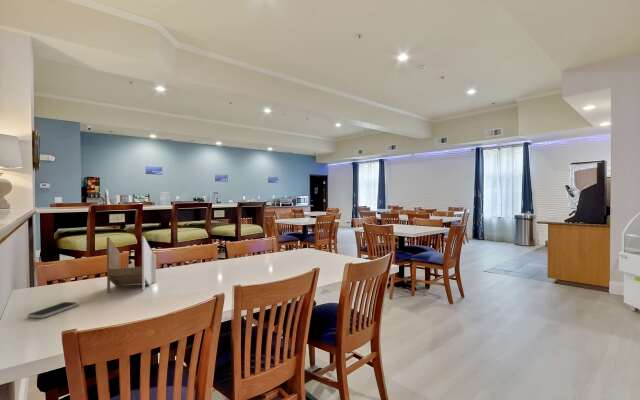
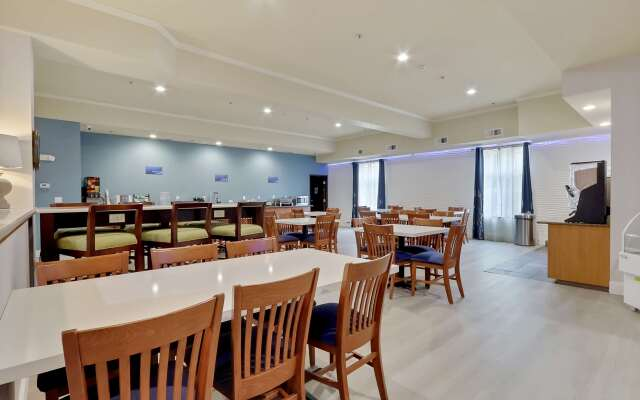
- napkin holder [106,235,157,294]
- smartphone [27,301,79,319]
